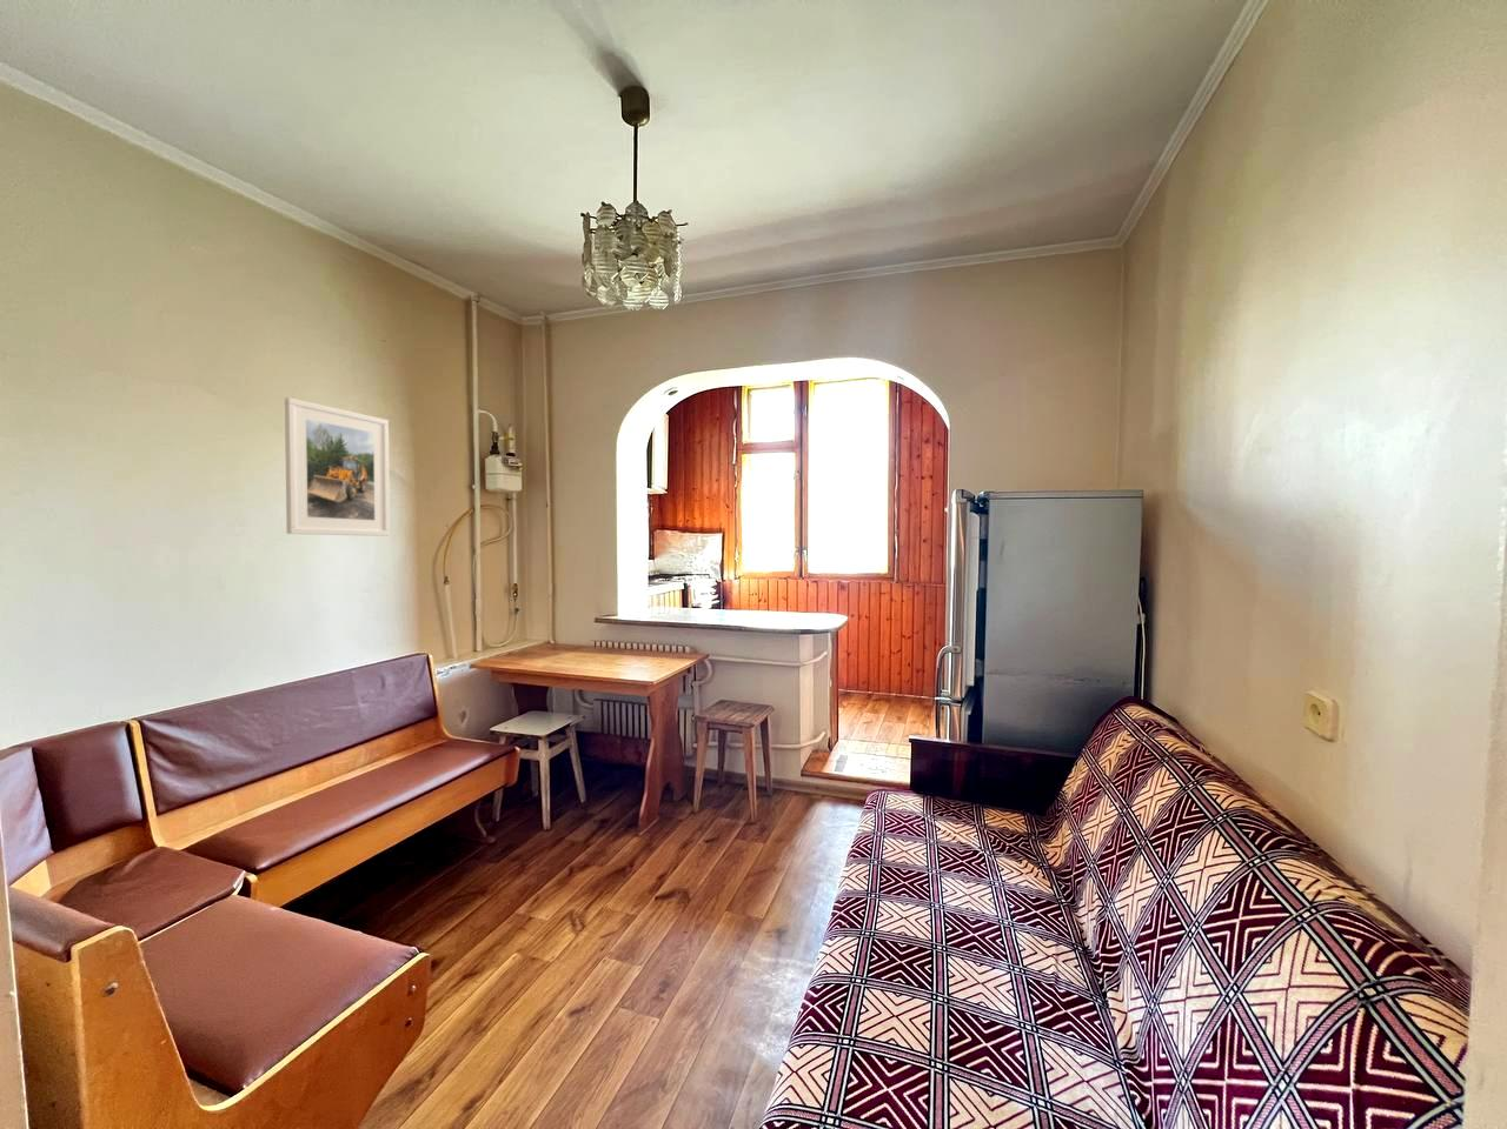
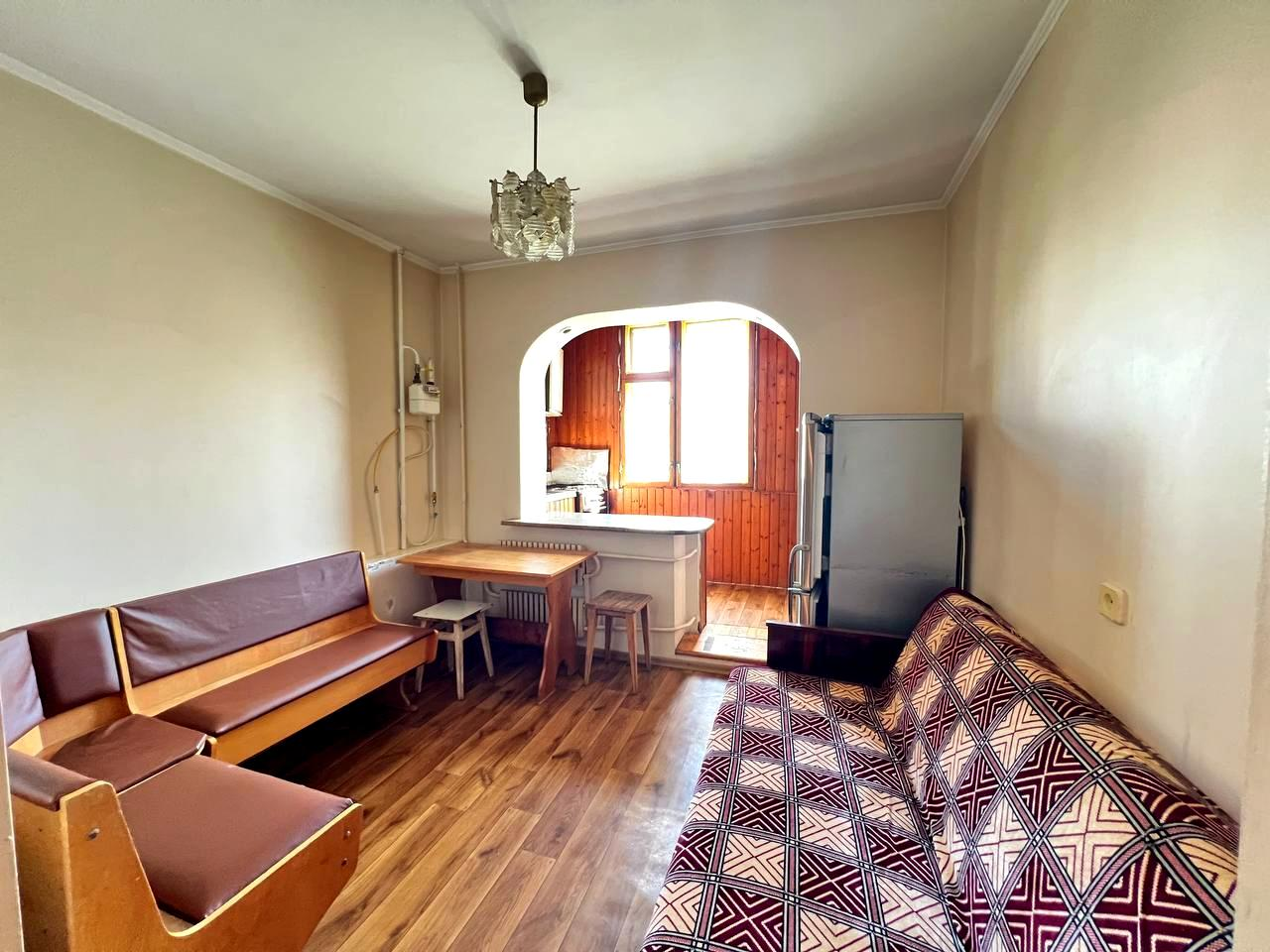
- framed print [284,396,390,537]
